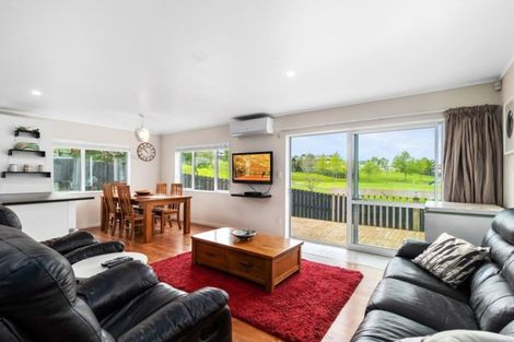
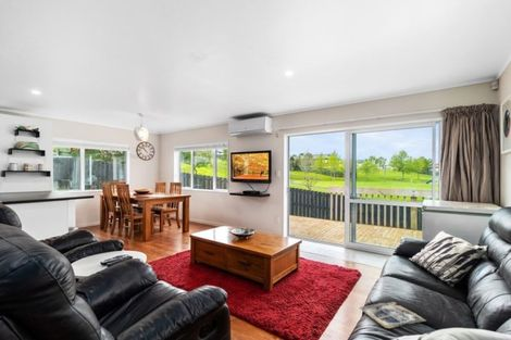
+ magazine [358,301,426,329]
